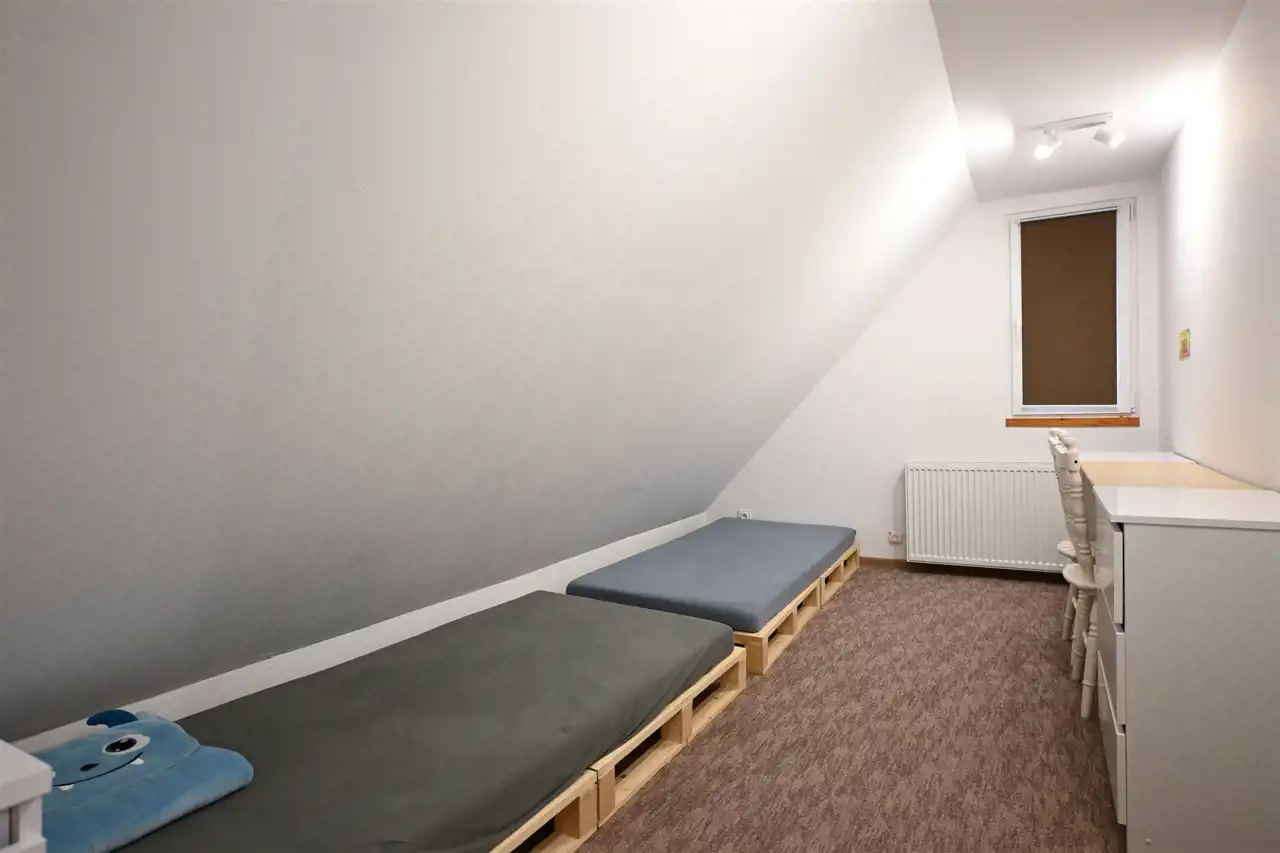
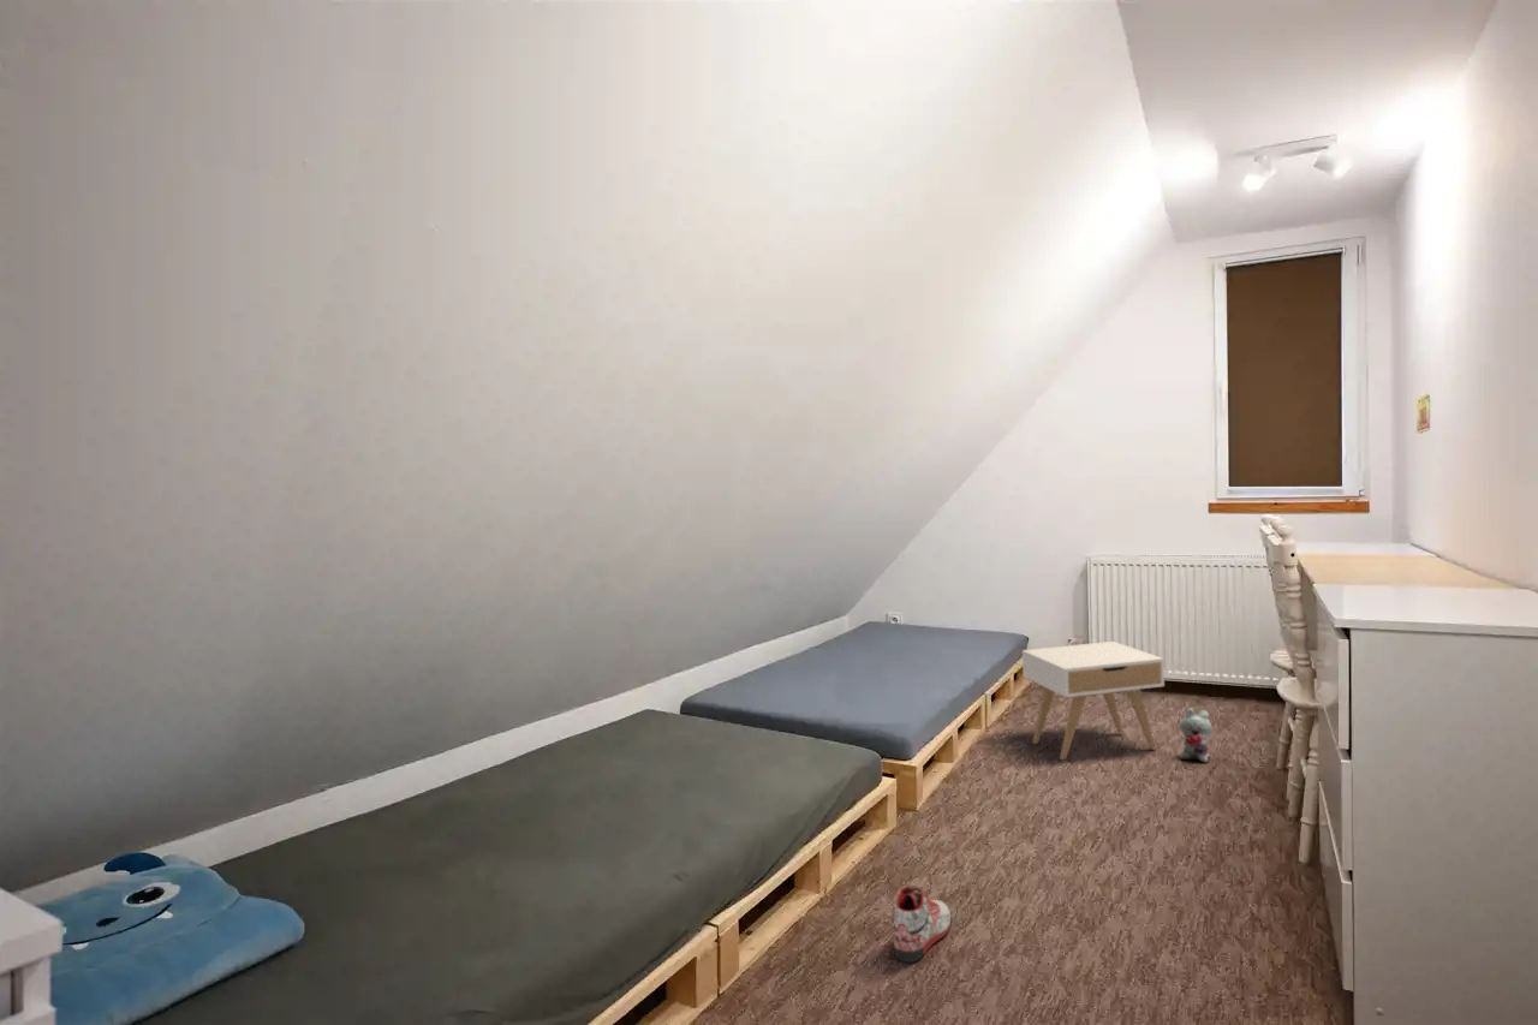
+ nightstand [1021,640,1166,761]
+ sneaker [892,884,952,964]
+ plush toy [1179,707,1214,763]
